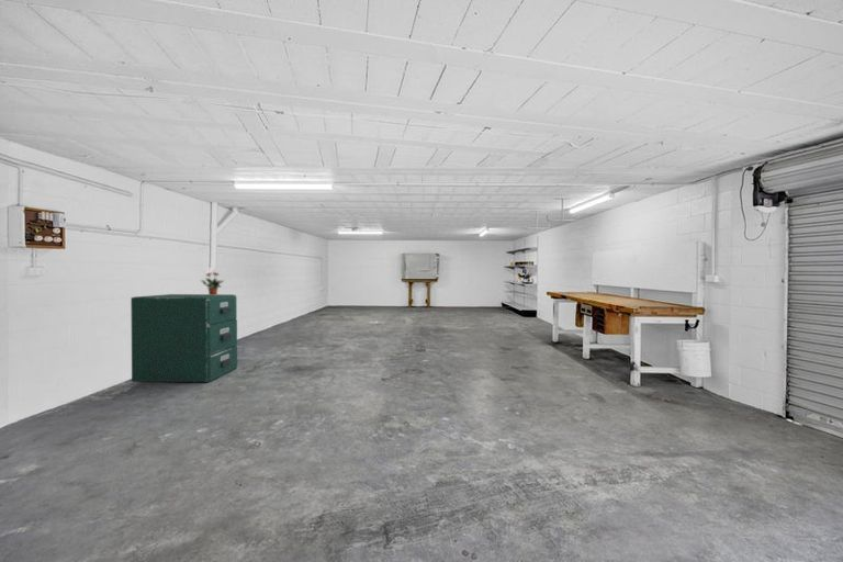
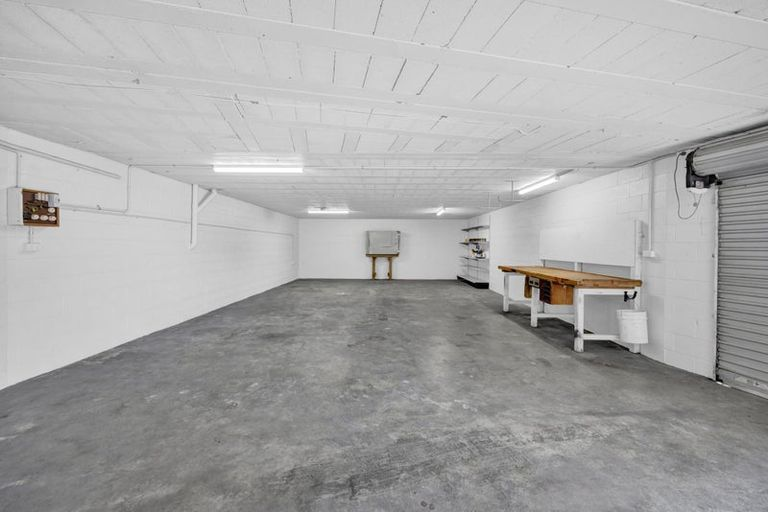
- potted plant [199,271,226,295]
- filing cabinet [130,293,238,383]
